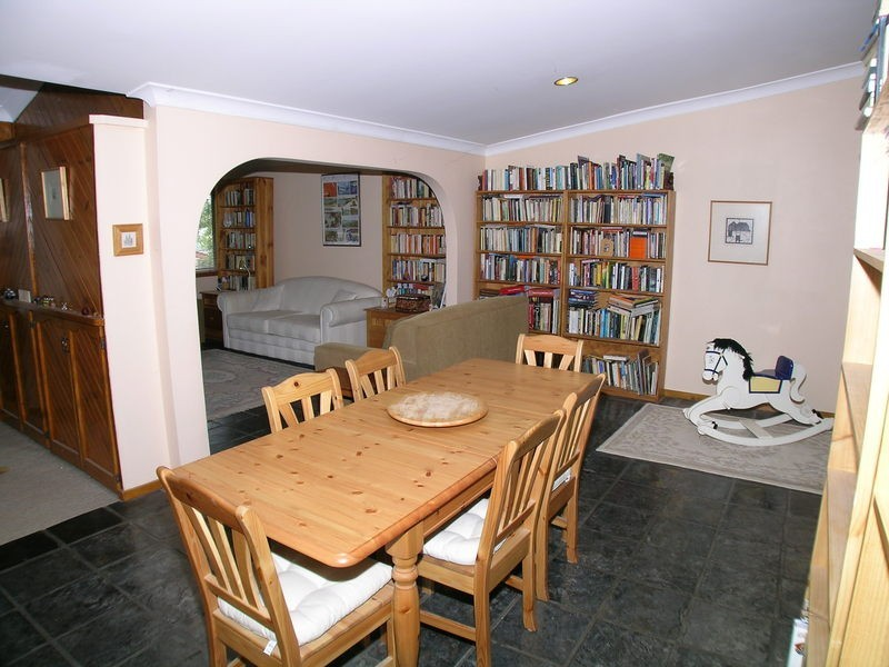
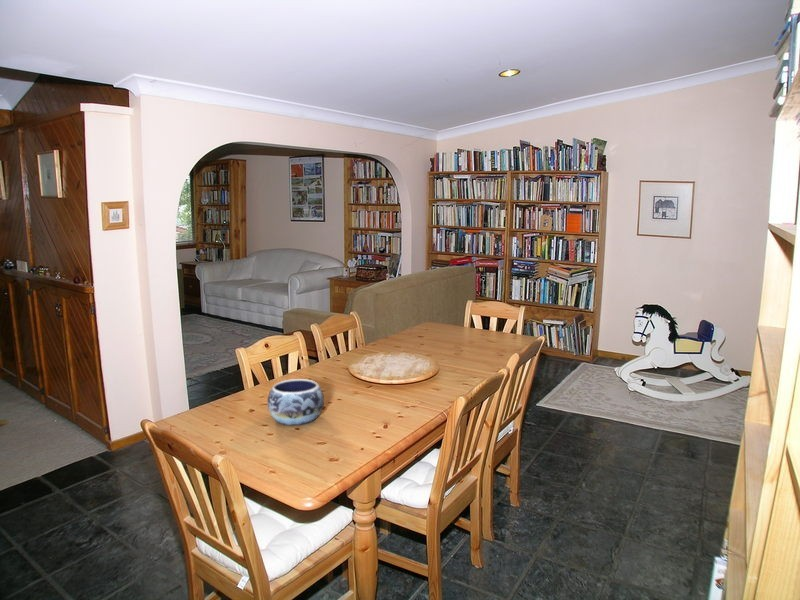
+ decorative bowl [266,378,325,426]
